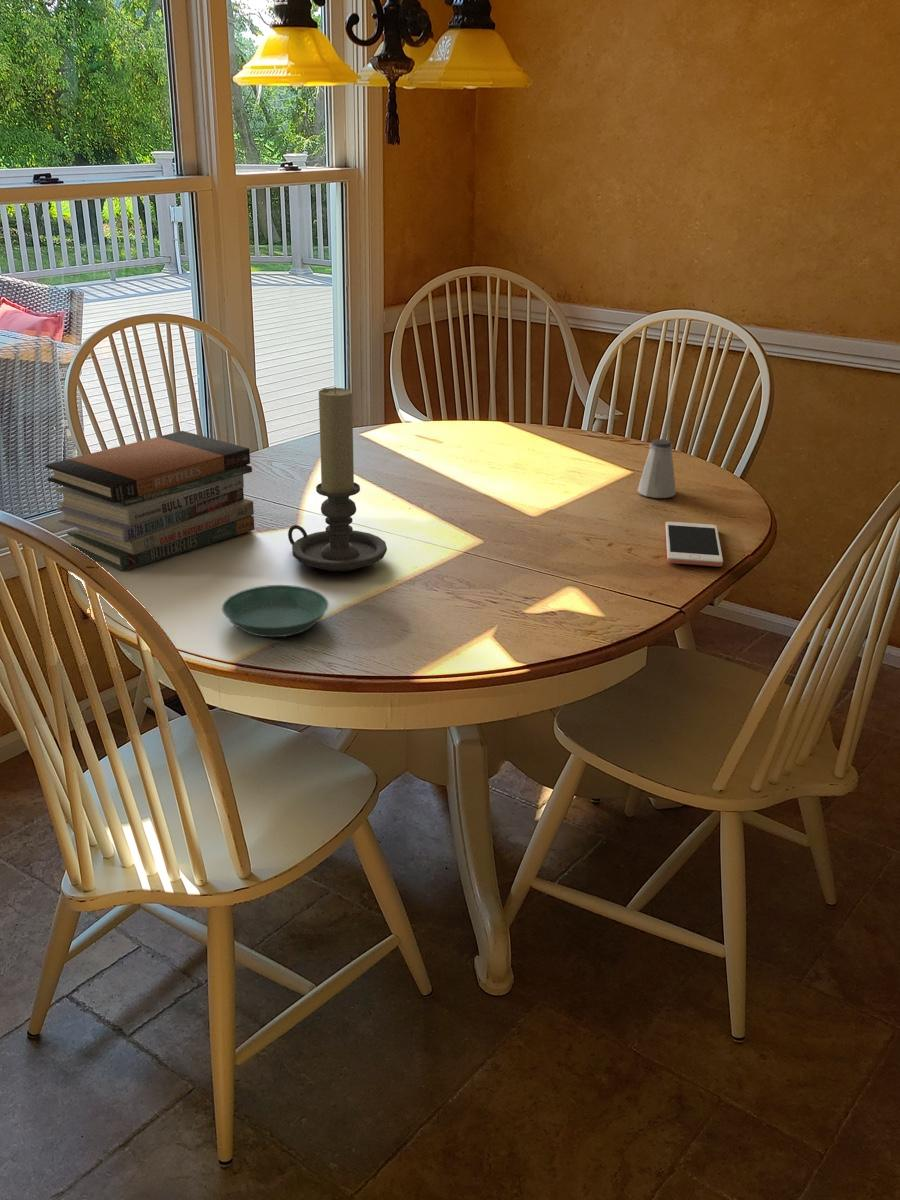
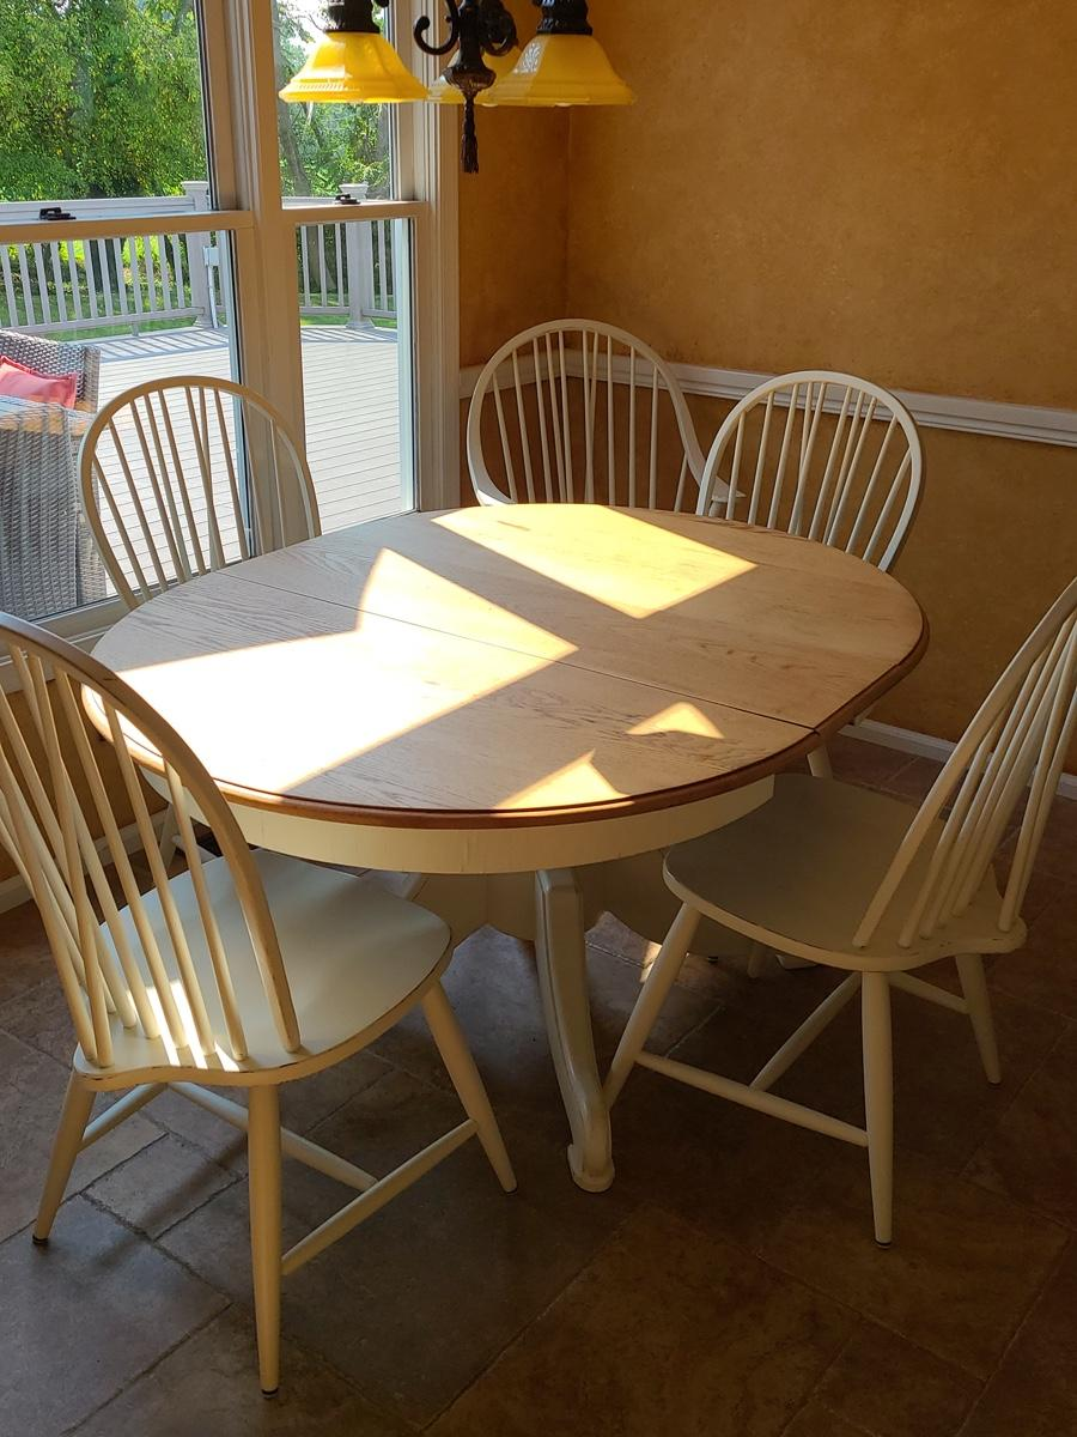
- saltshaker [636,438,677,499]
- candle holder [287,386,388,572]
- saucer [221,584,329,638]
- cell phone [664,521,724,567]
- book stack [45,430,255,572]
